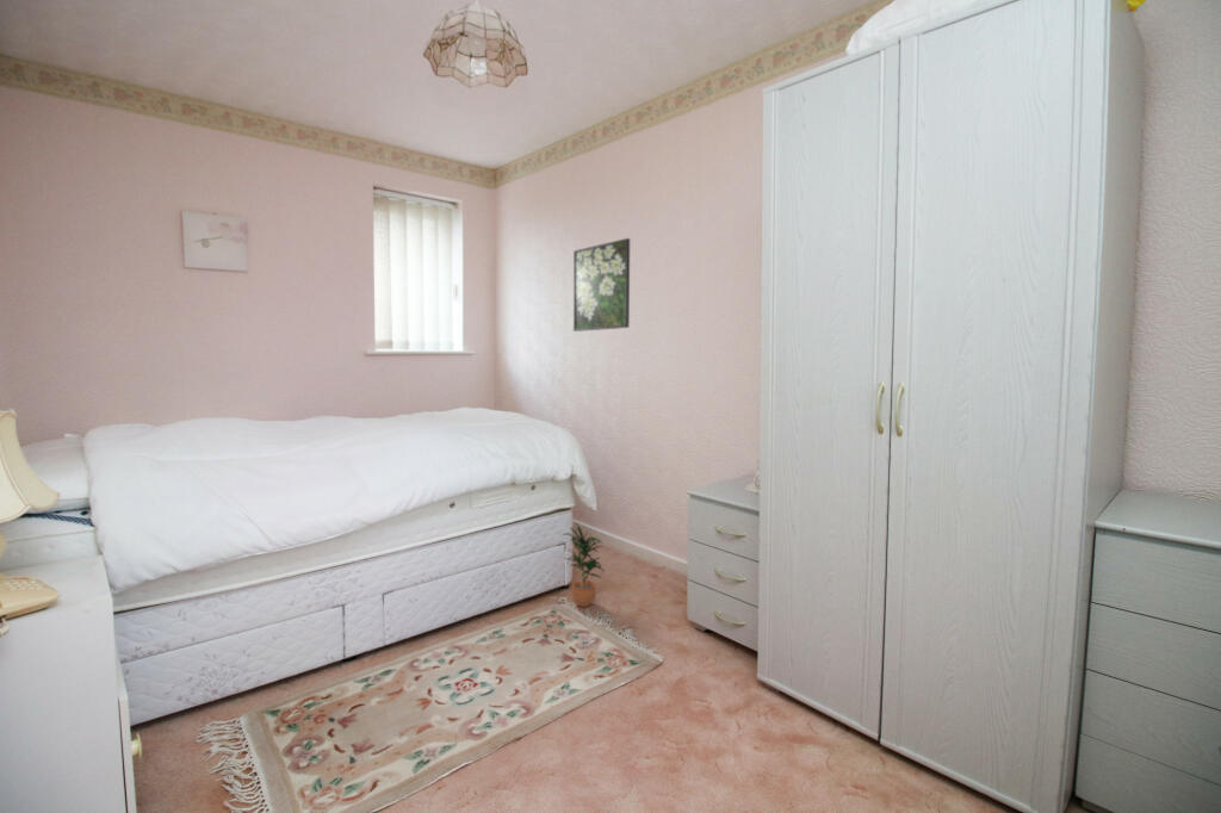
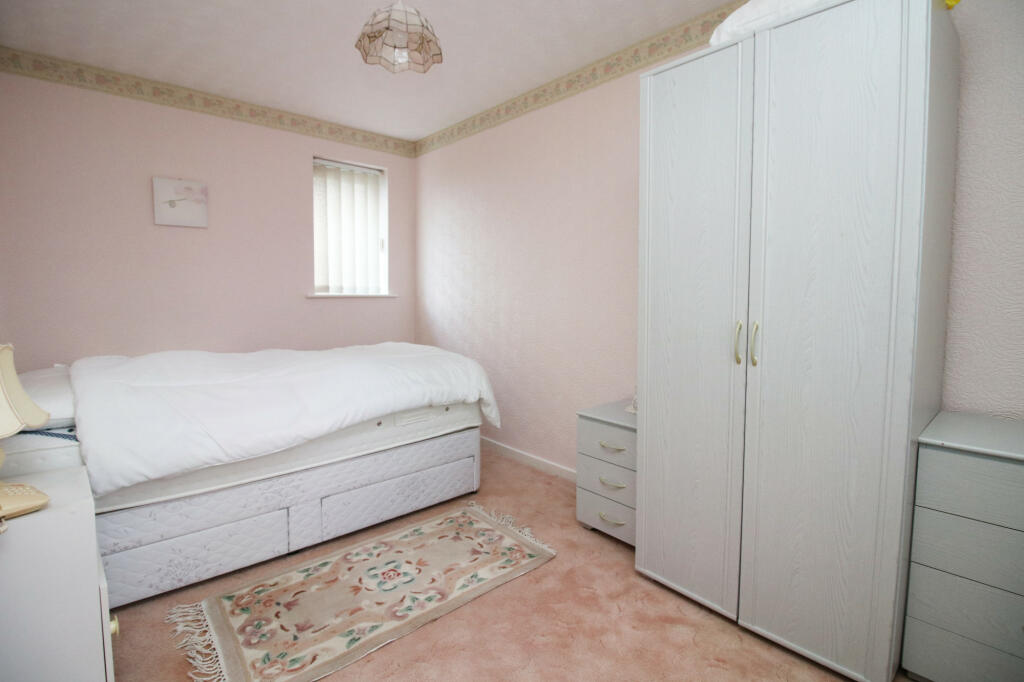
- potted plant [562,522,606,608]
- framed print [572,237,631,333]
